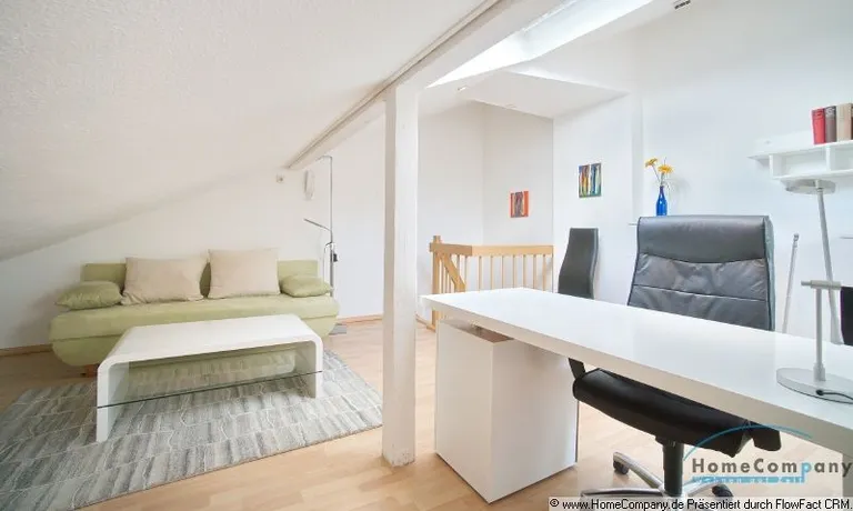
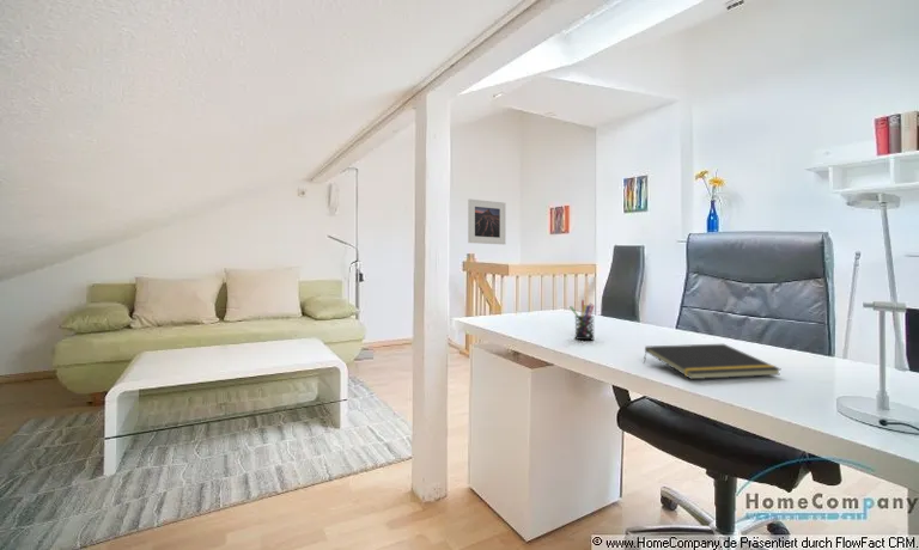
+ notepad [643,343,781,380]
+ pen holder [570,299,596,341]
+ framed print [467,198,506,246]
